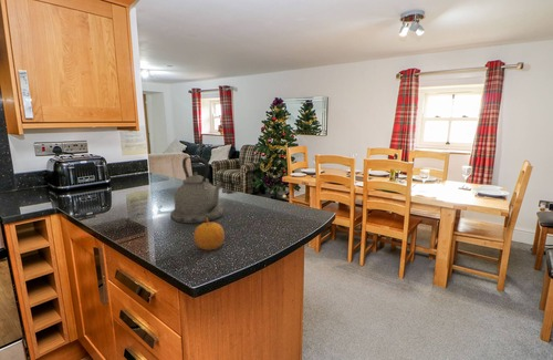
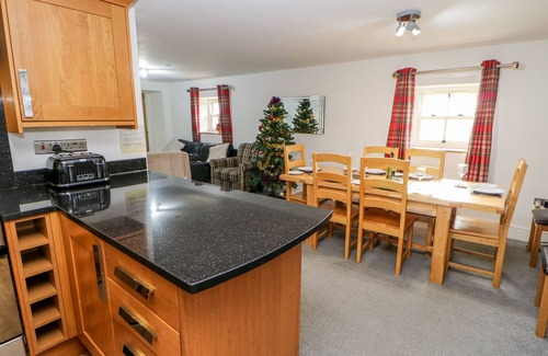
- kettle [169,156,225,224]
- fruit [192,217,226,251]
